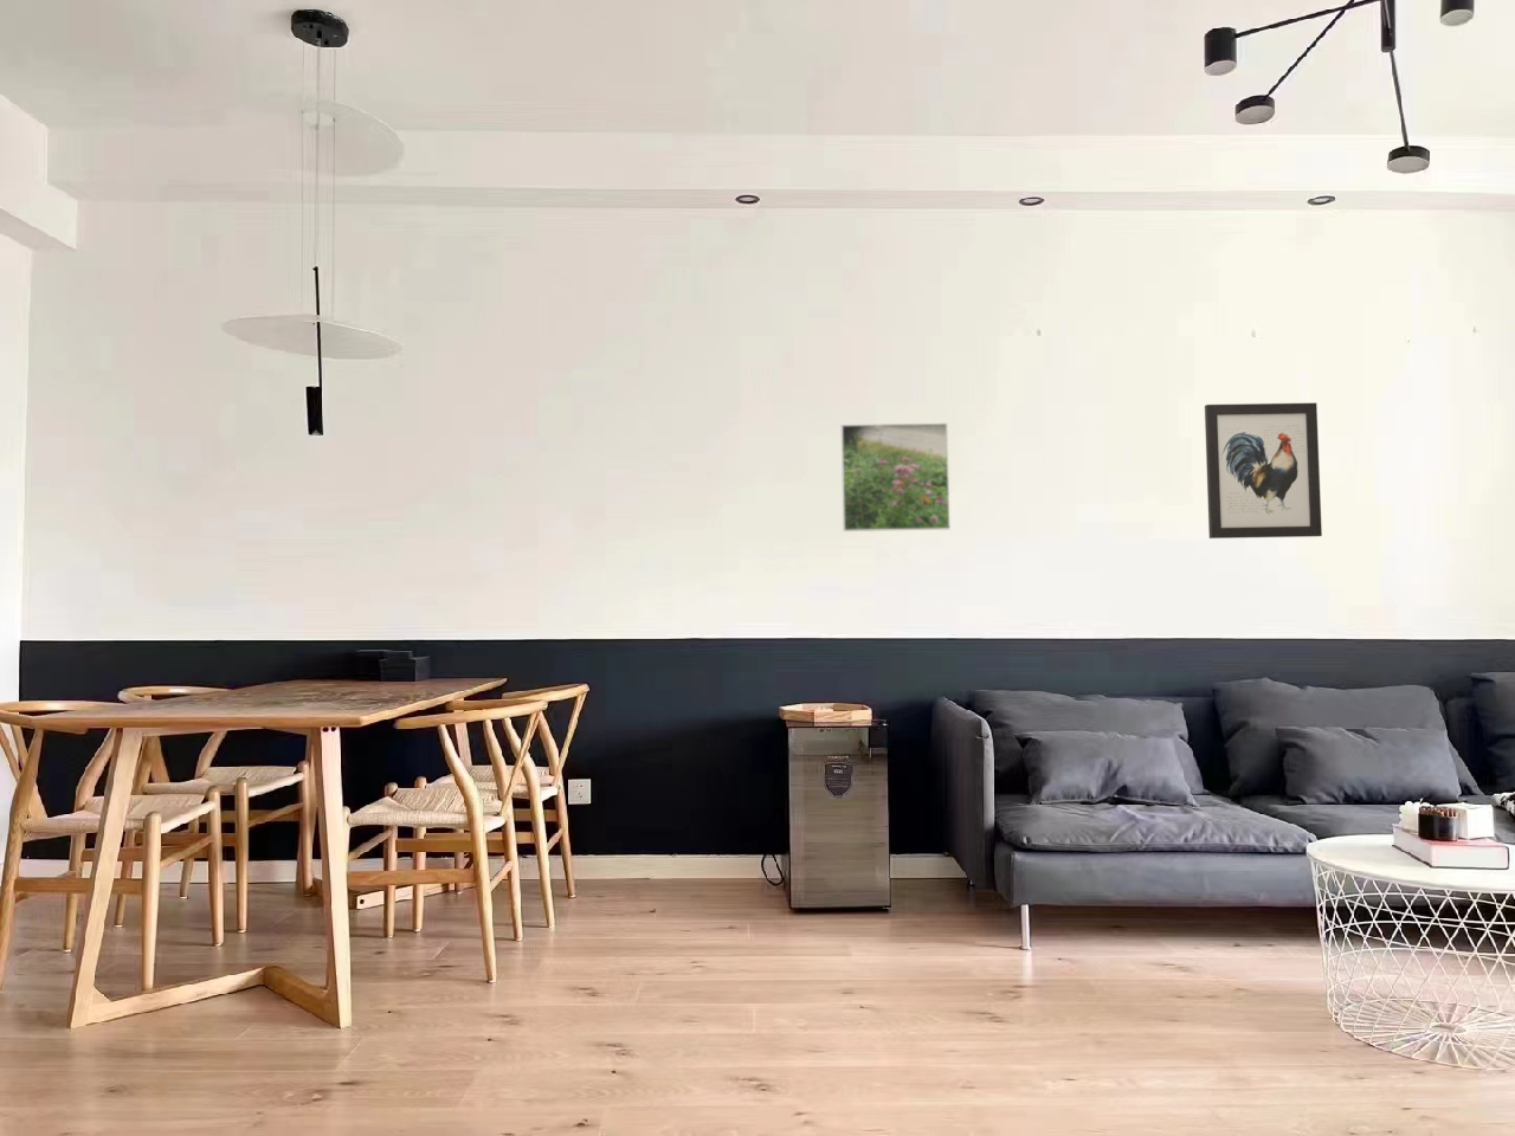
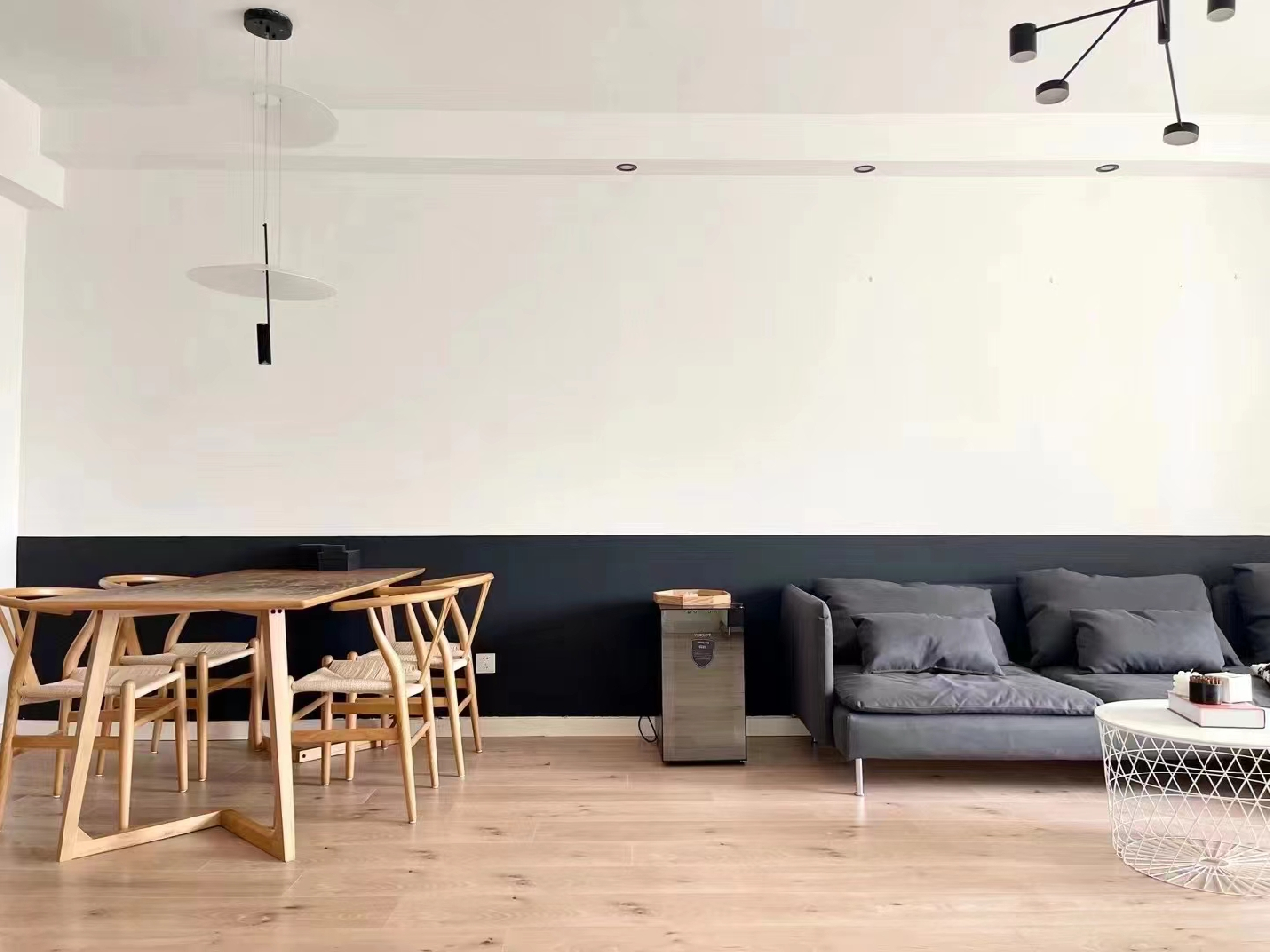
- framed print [840,422,952,532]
- wall art [1204,402,1323,539]
